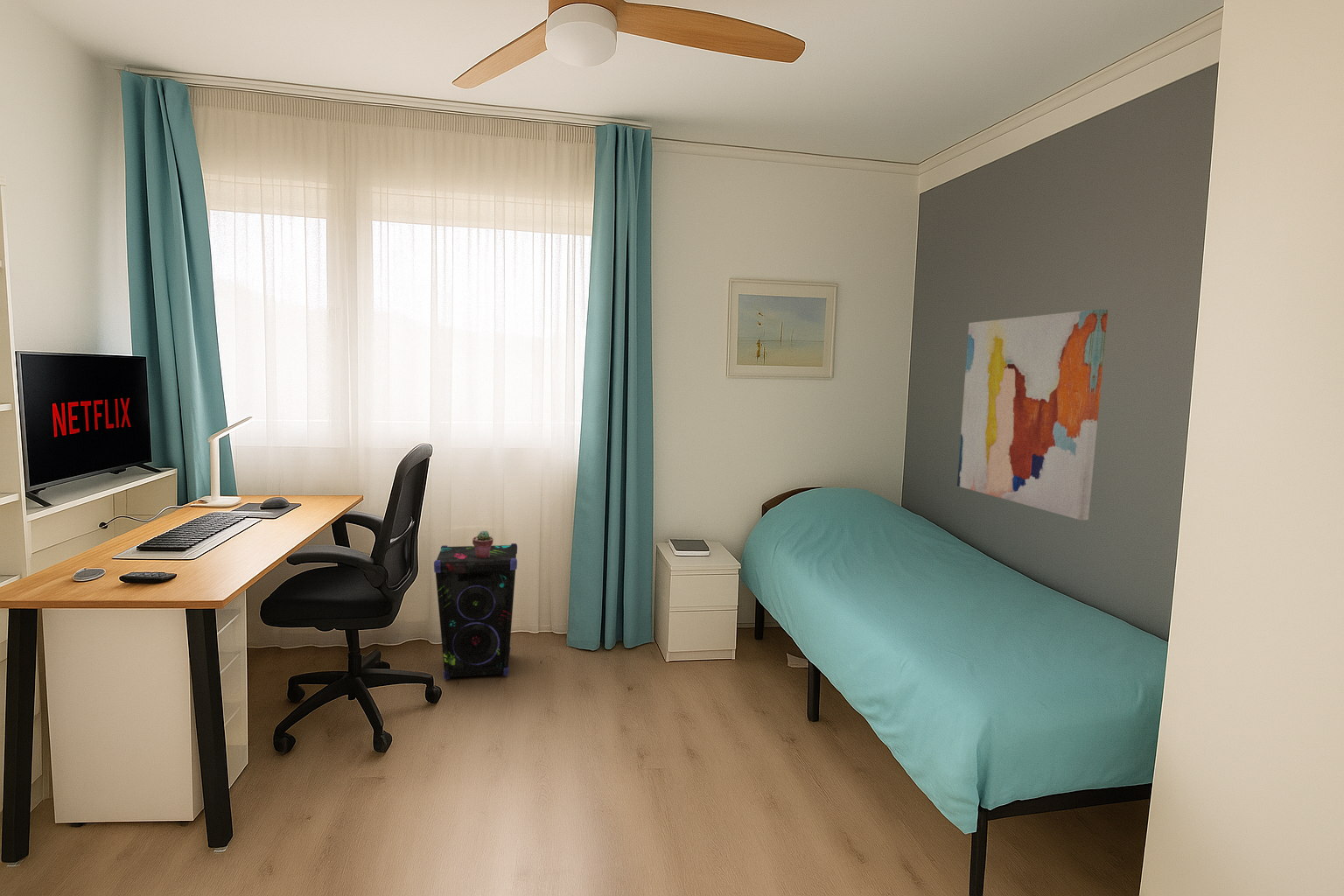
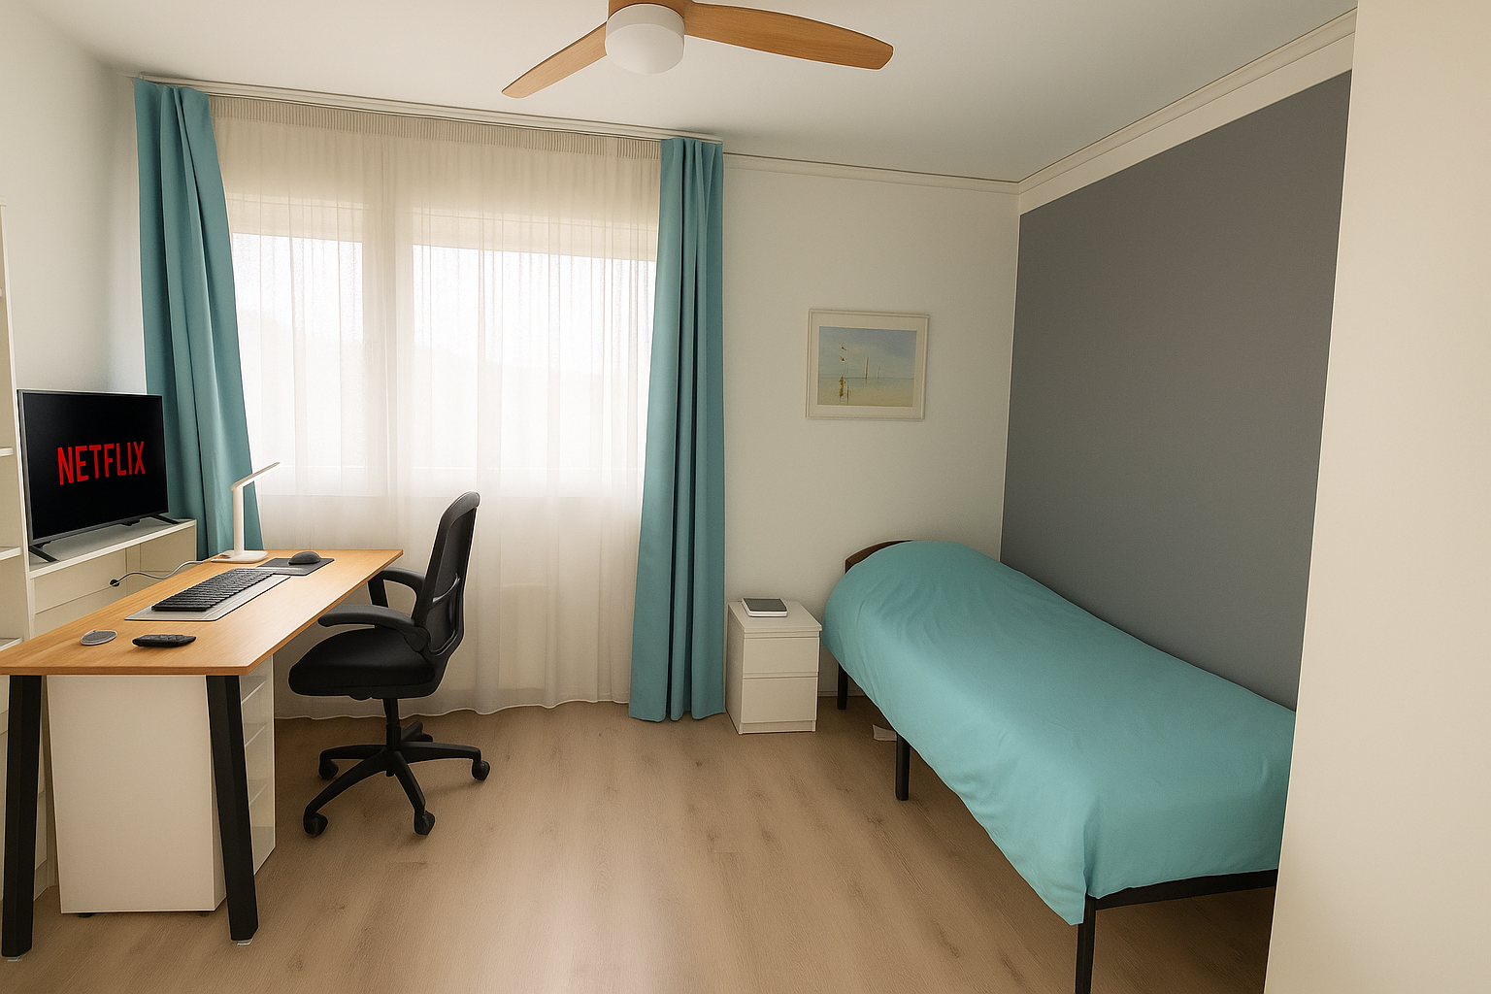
- wall art [956,308,1109,521]
- speaker [433,542,518,681]
- potted succulent [472,530,494,558]
